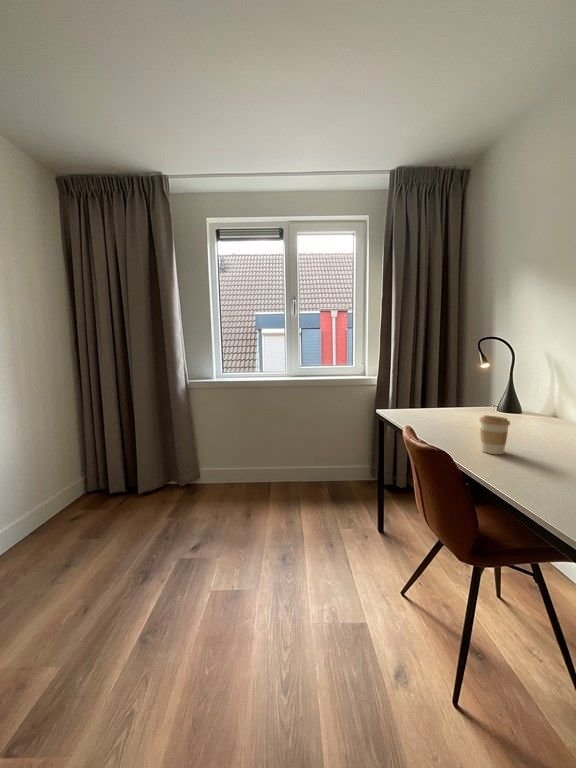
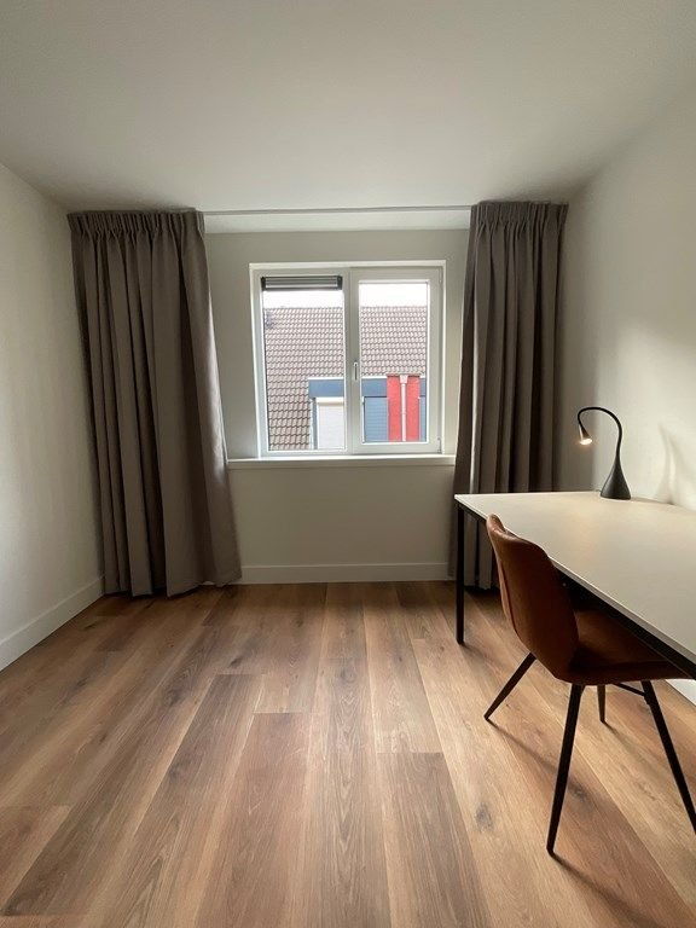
- coffee cup [478,414,511,455]
